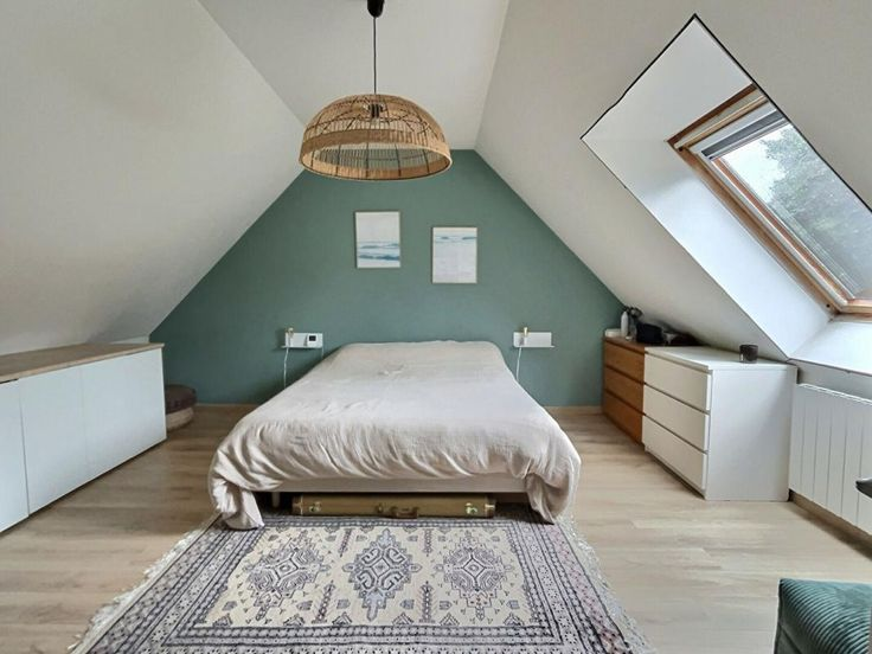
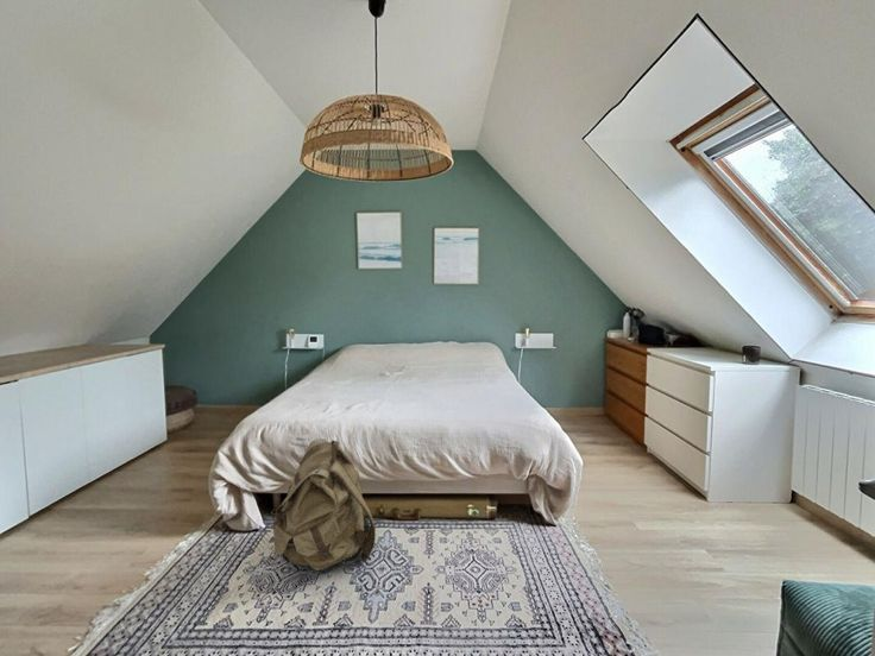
+ backpack [270,437,377,572]
